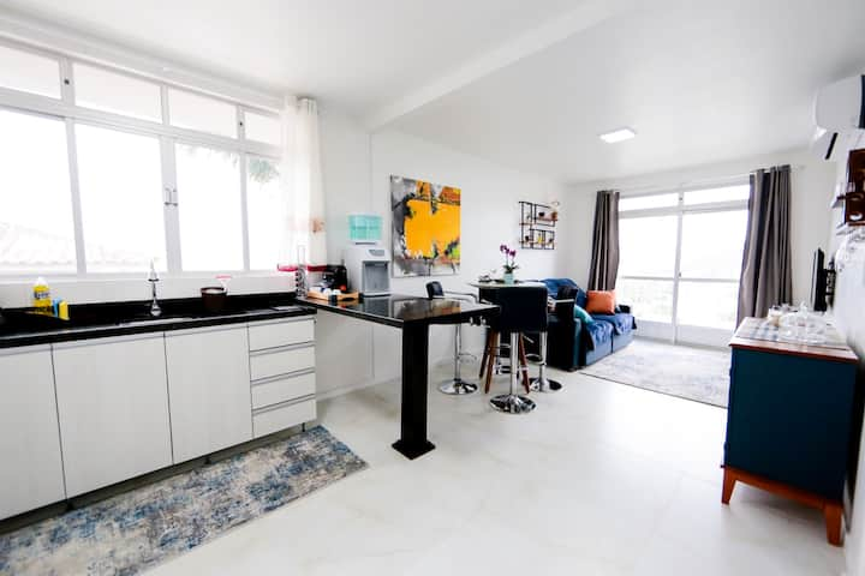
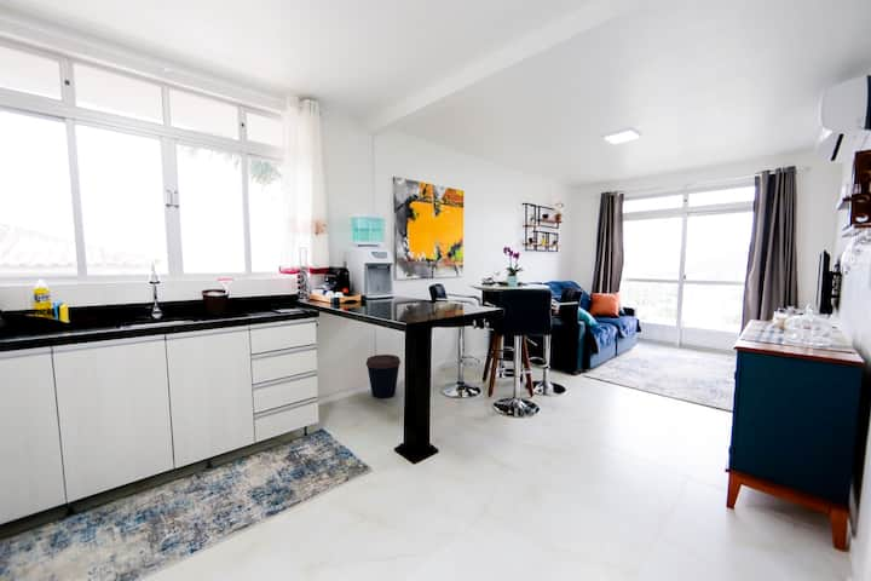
+ coffee cup [365,353,402,399]
